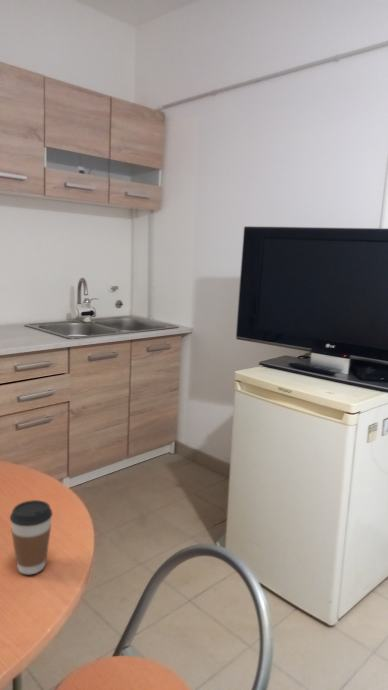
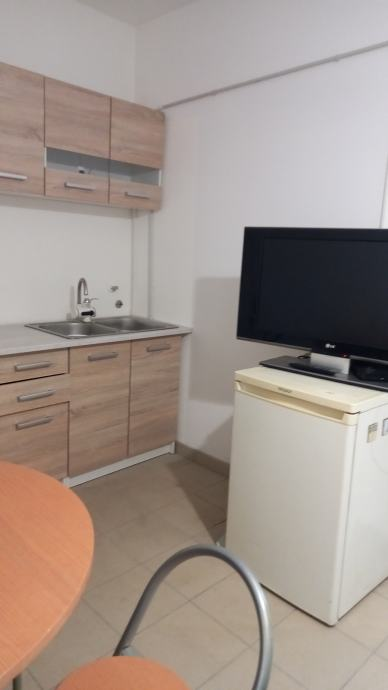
- coffee cup [9,499,53,575]
